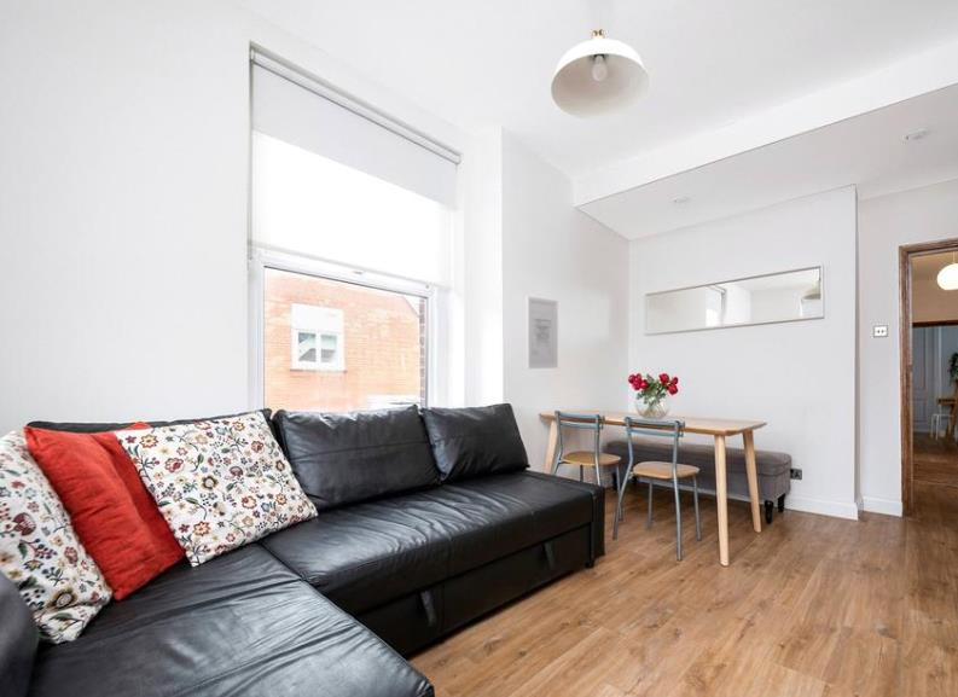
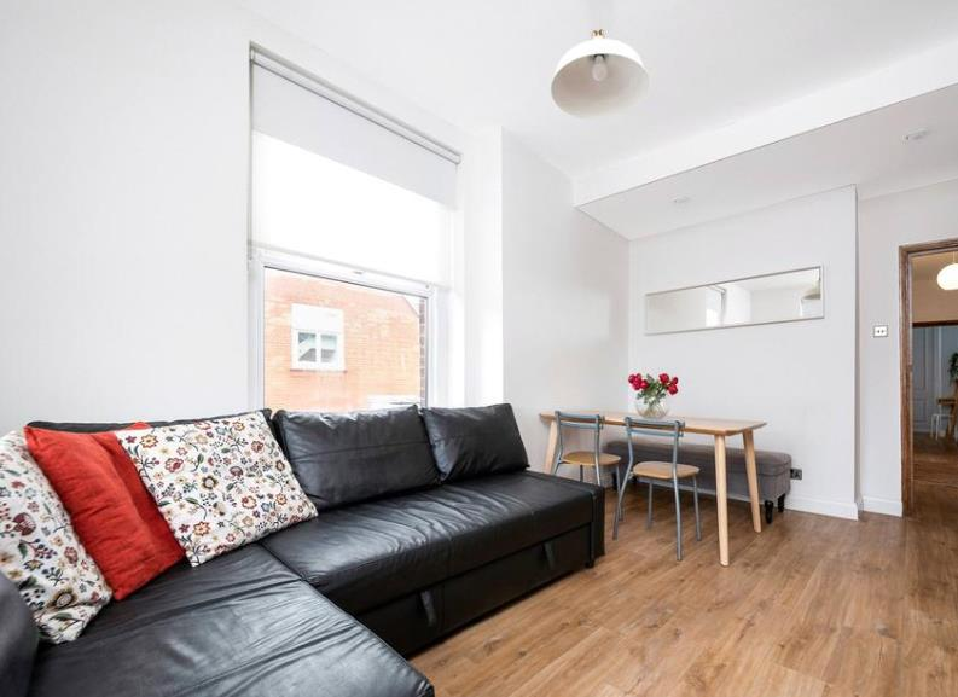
- wall art [526,296,559,370]
